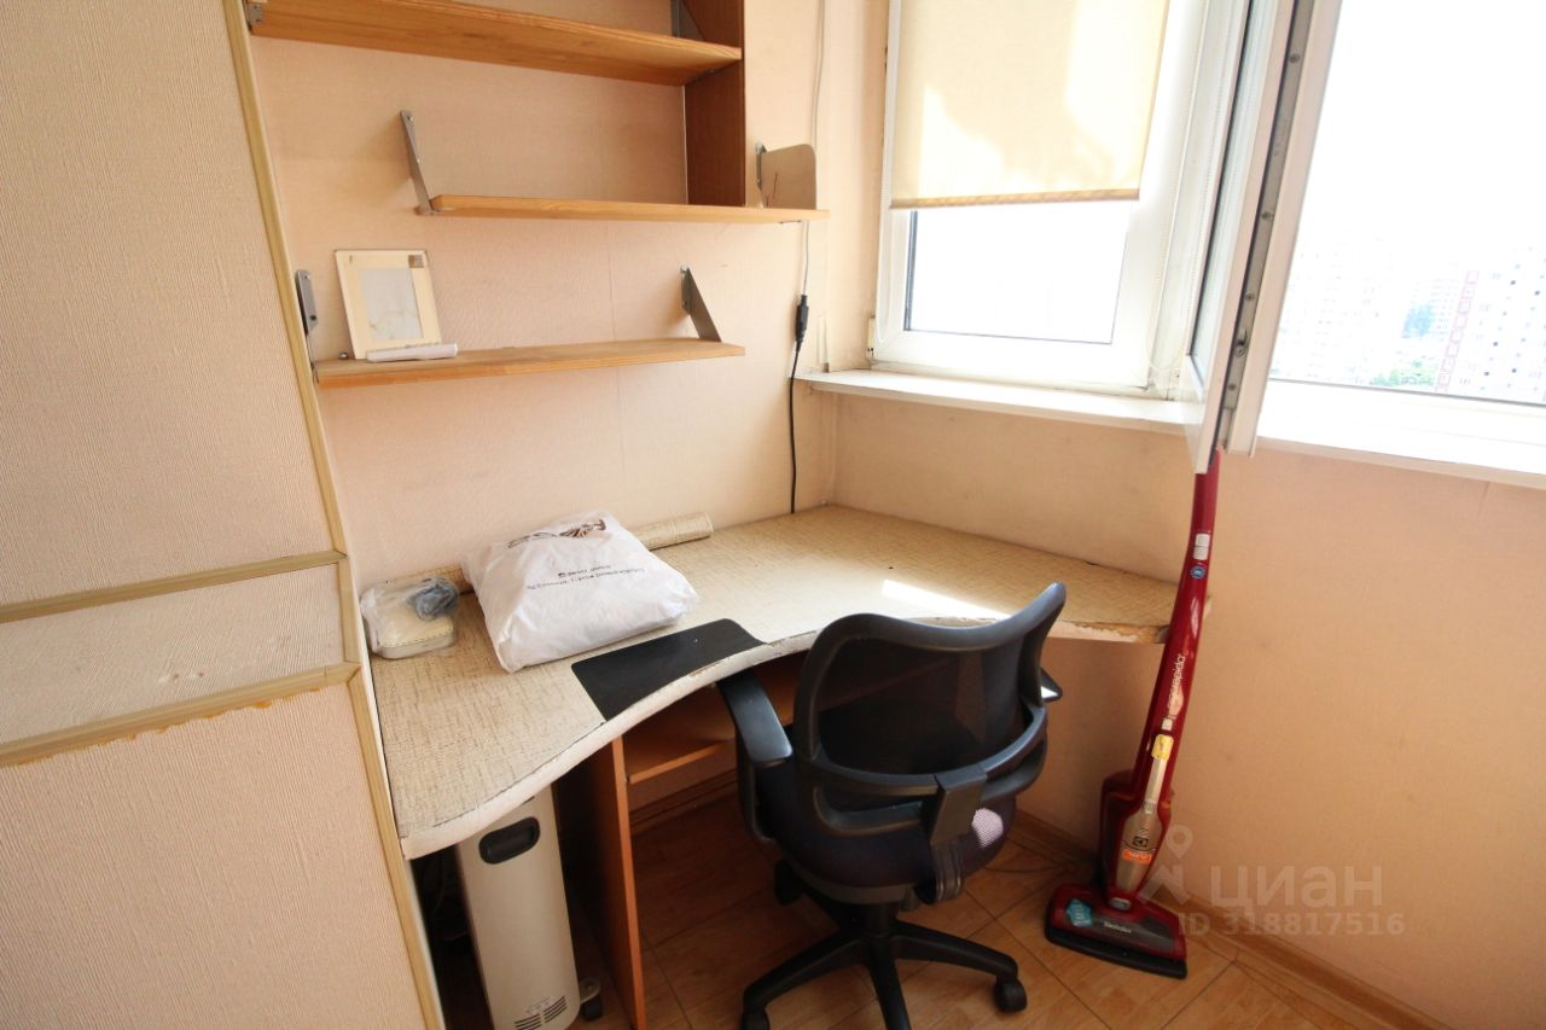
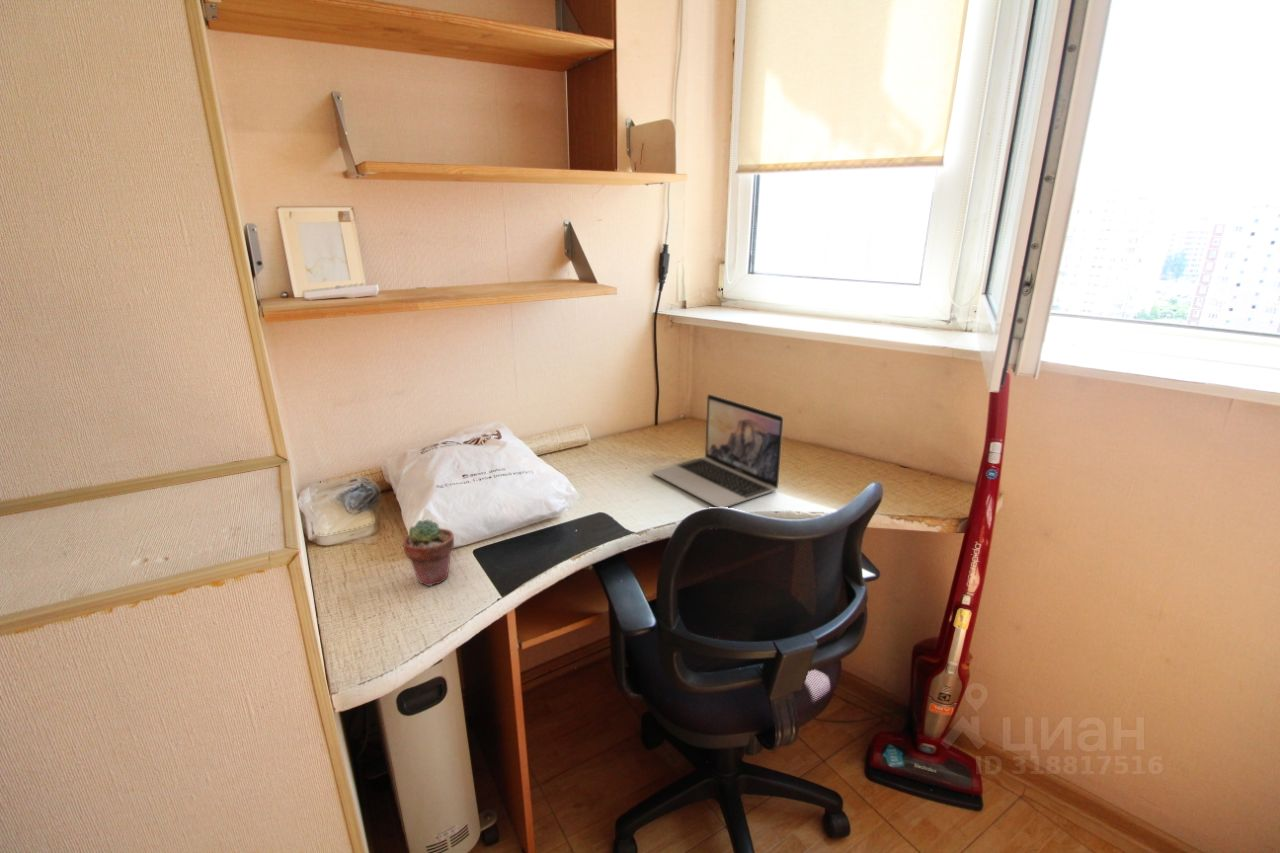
+ laptop [651,393,784,508]
+ potted succulent [402,518,455,588]
